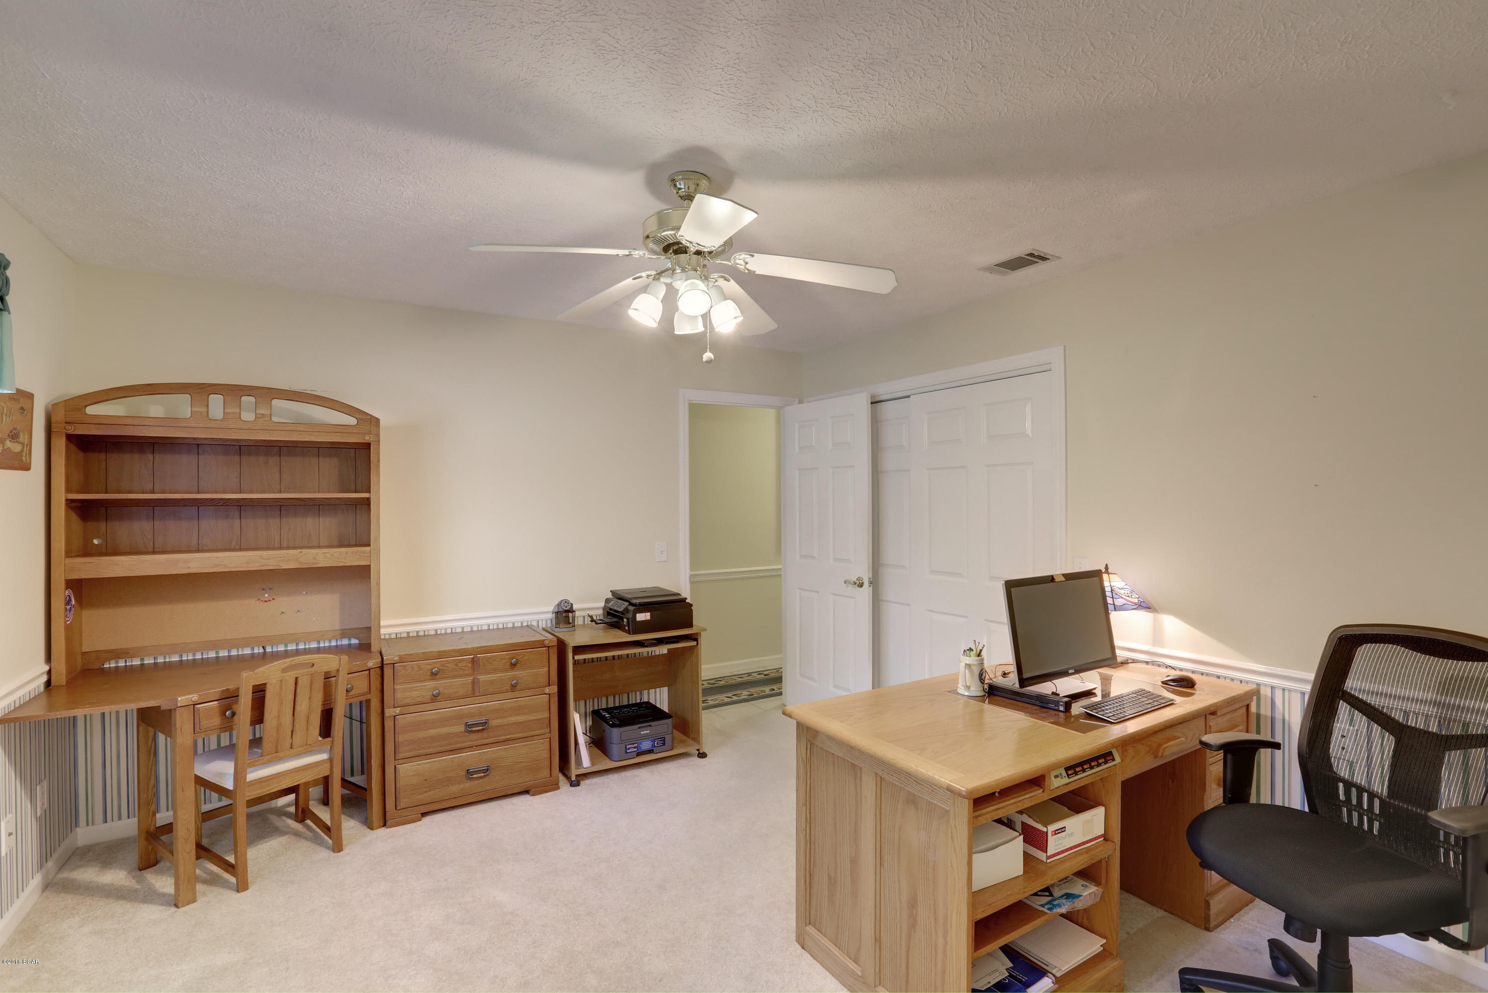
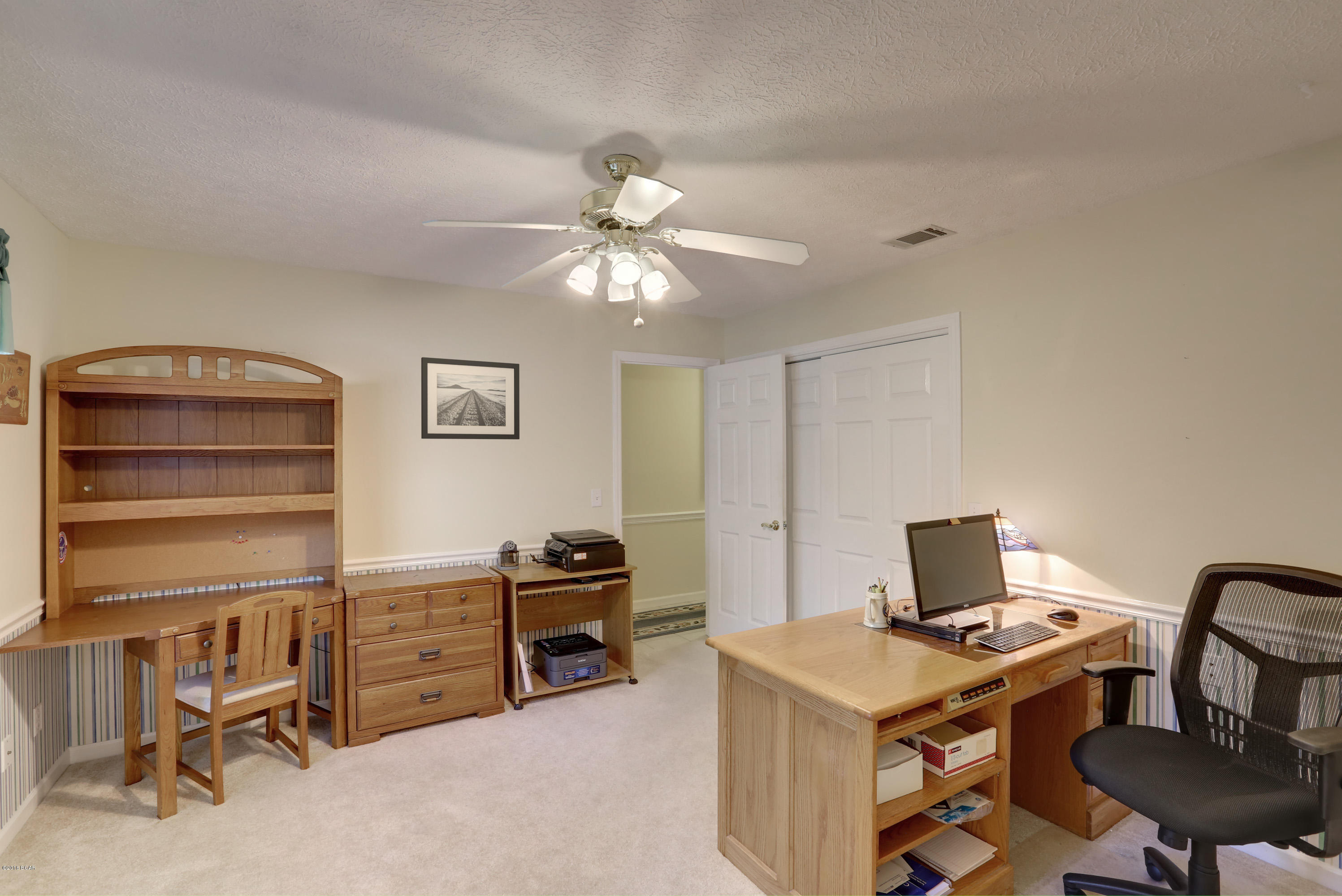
+ wall art [421,357,520,440]
